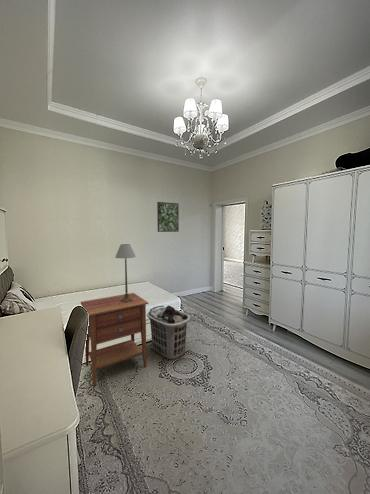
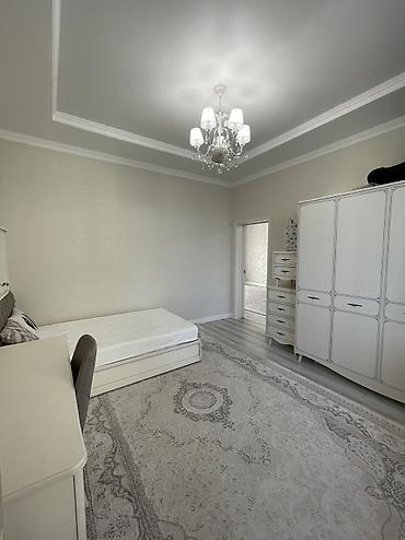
- table lamp [114,243,137,303]
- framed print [156,201,180,233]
- clothes hamper [146,305,191,361]
- nightstand [80,292,149,387]
